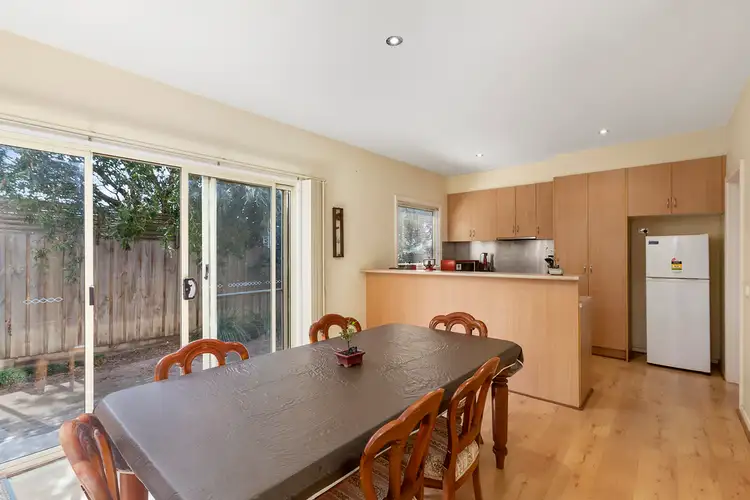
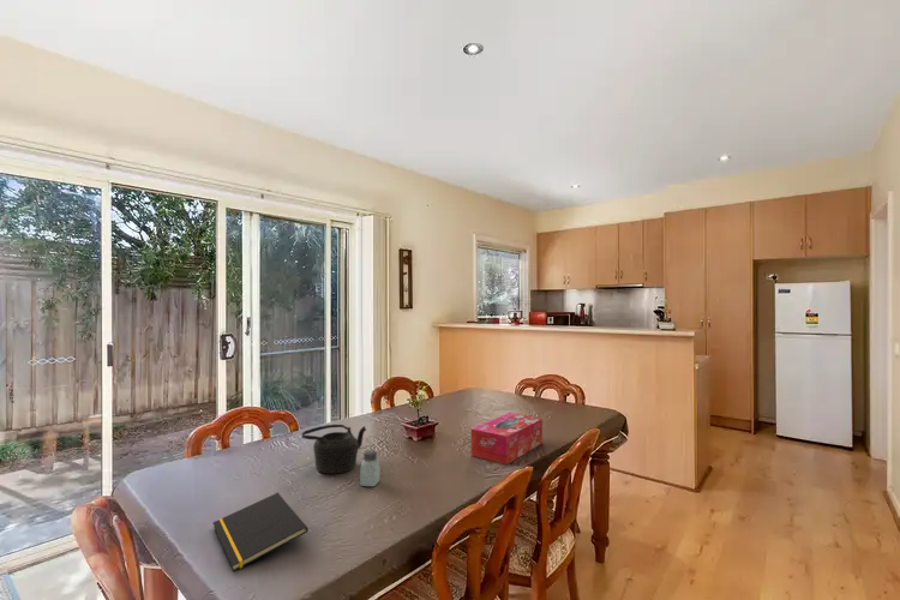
+ tissue box [470,412,544,466]
+ notepad [212,492,310,572]
+ teapot [301,424,367,474]
+ saltshaker [359,449,380,487]
